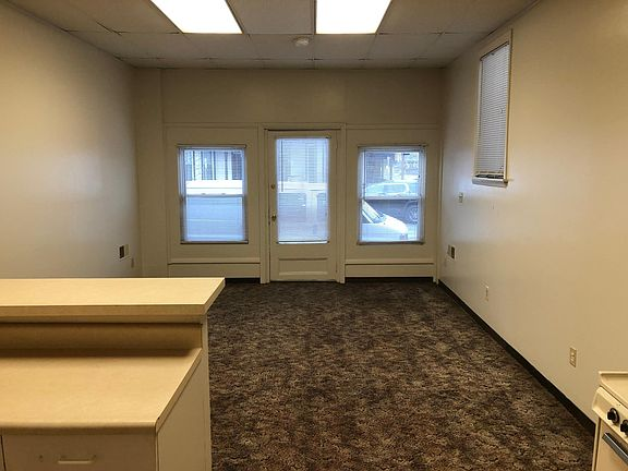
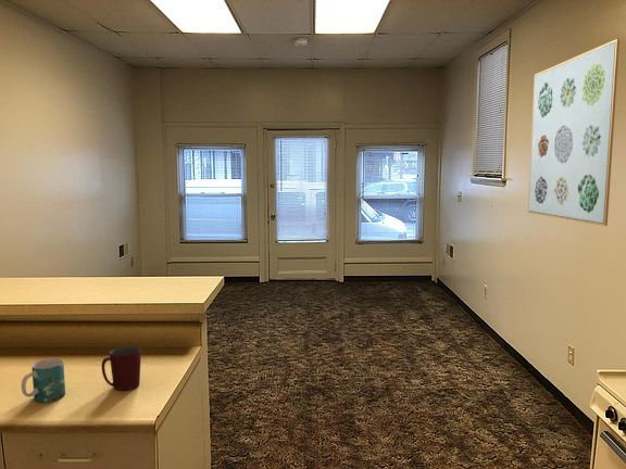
+ mug [21,357,66,403]
+ wall art [527,38,621,227]
+ mug [100,344,142,391]
